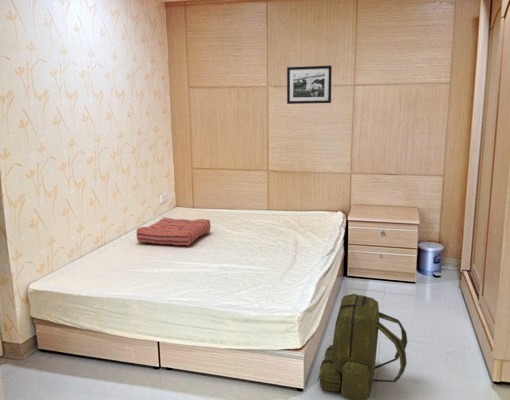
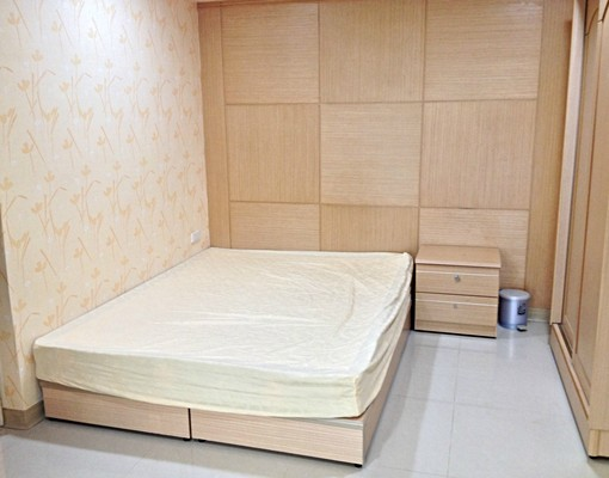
- seat cushion [135,217,212,246]
- picture frame [286,65,333,105]
- backpack [317,293,408,400]
